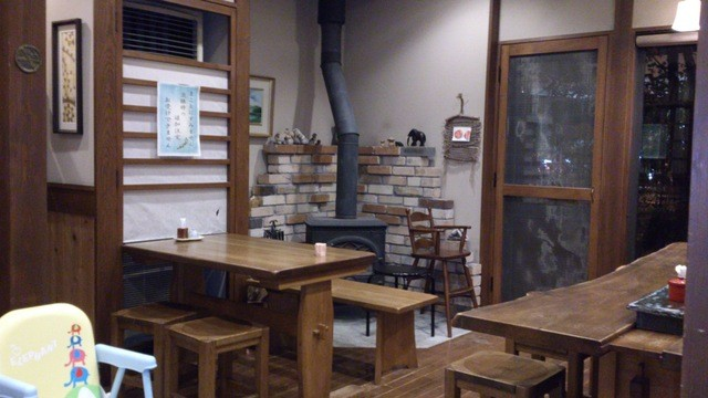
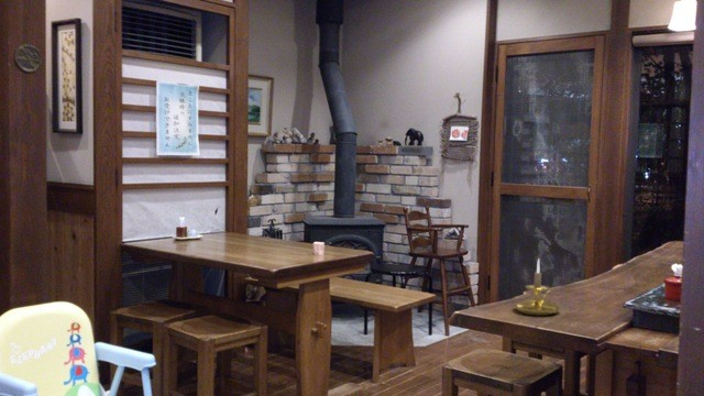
+ candle holder [513,257,561,317]
